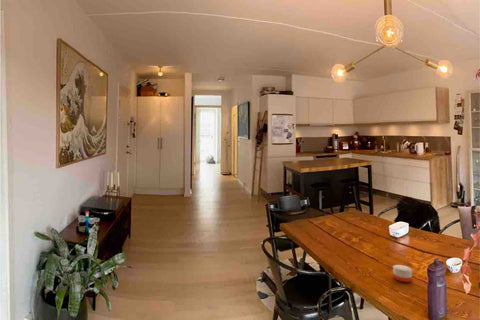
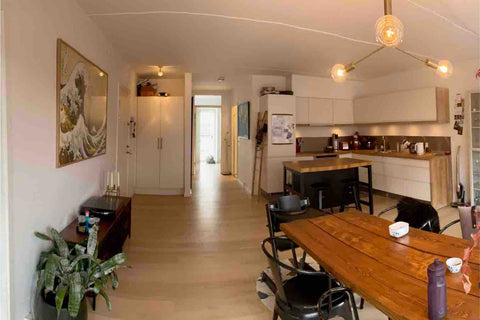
- candle [392,264,413,283]
